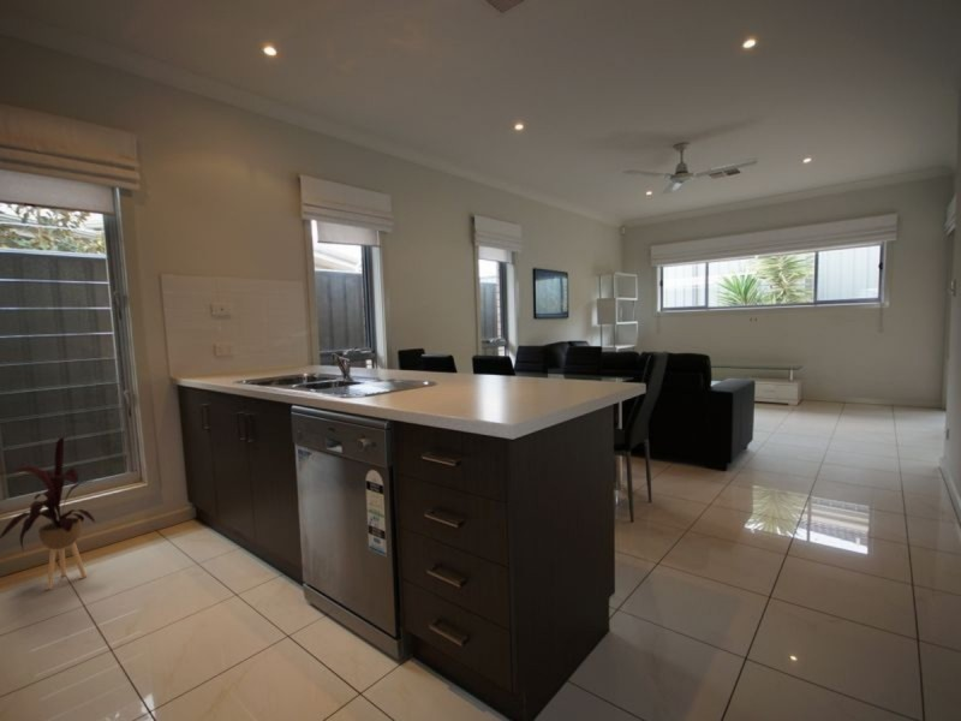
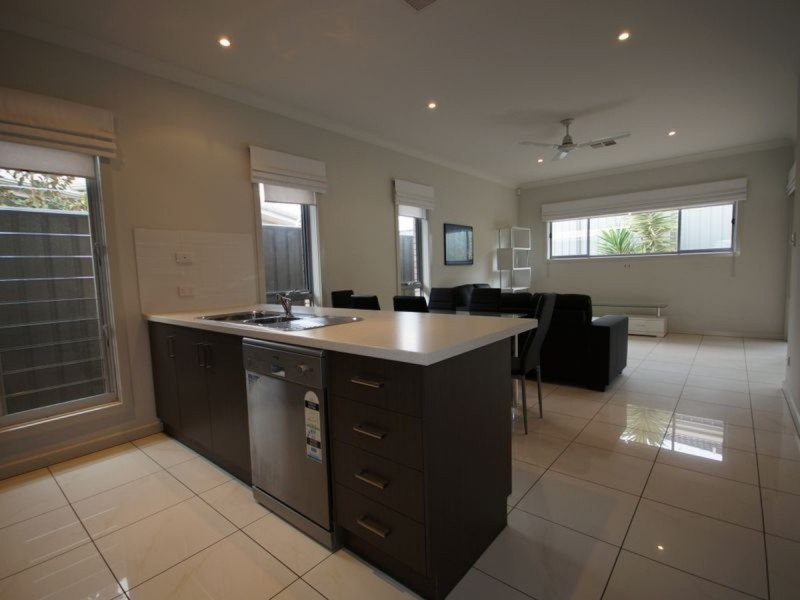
- house plant [0,435,96,591]
